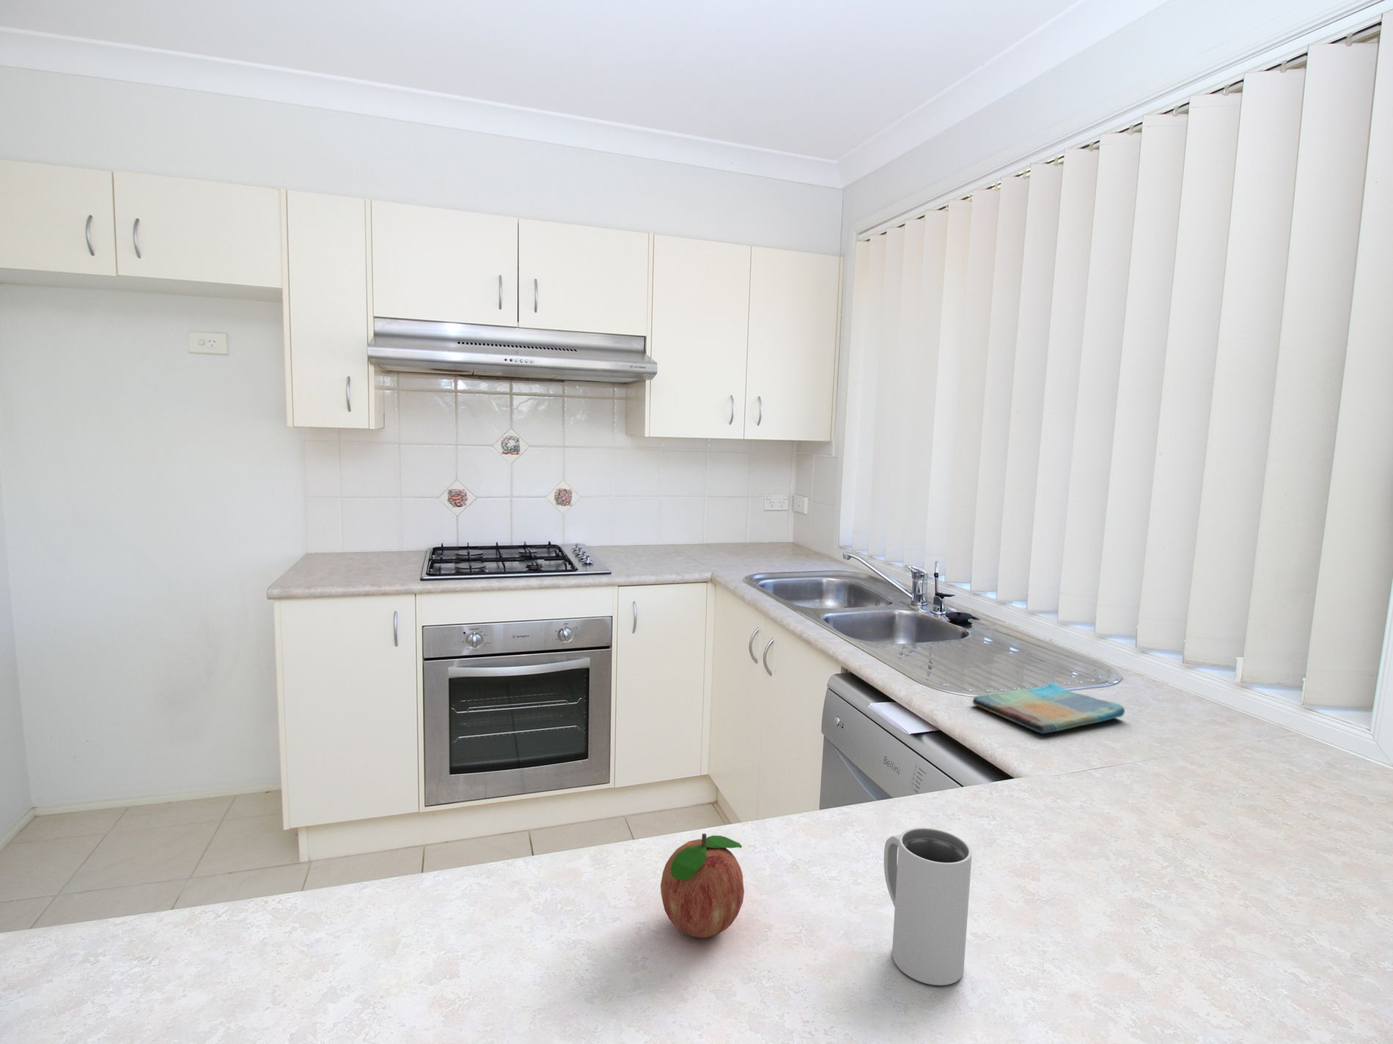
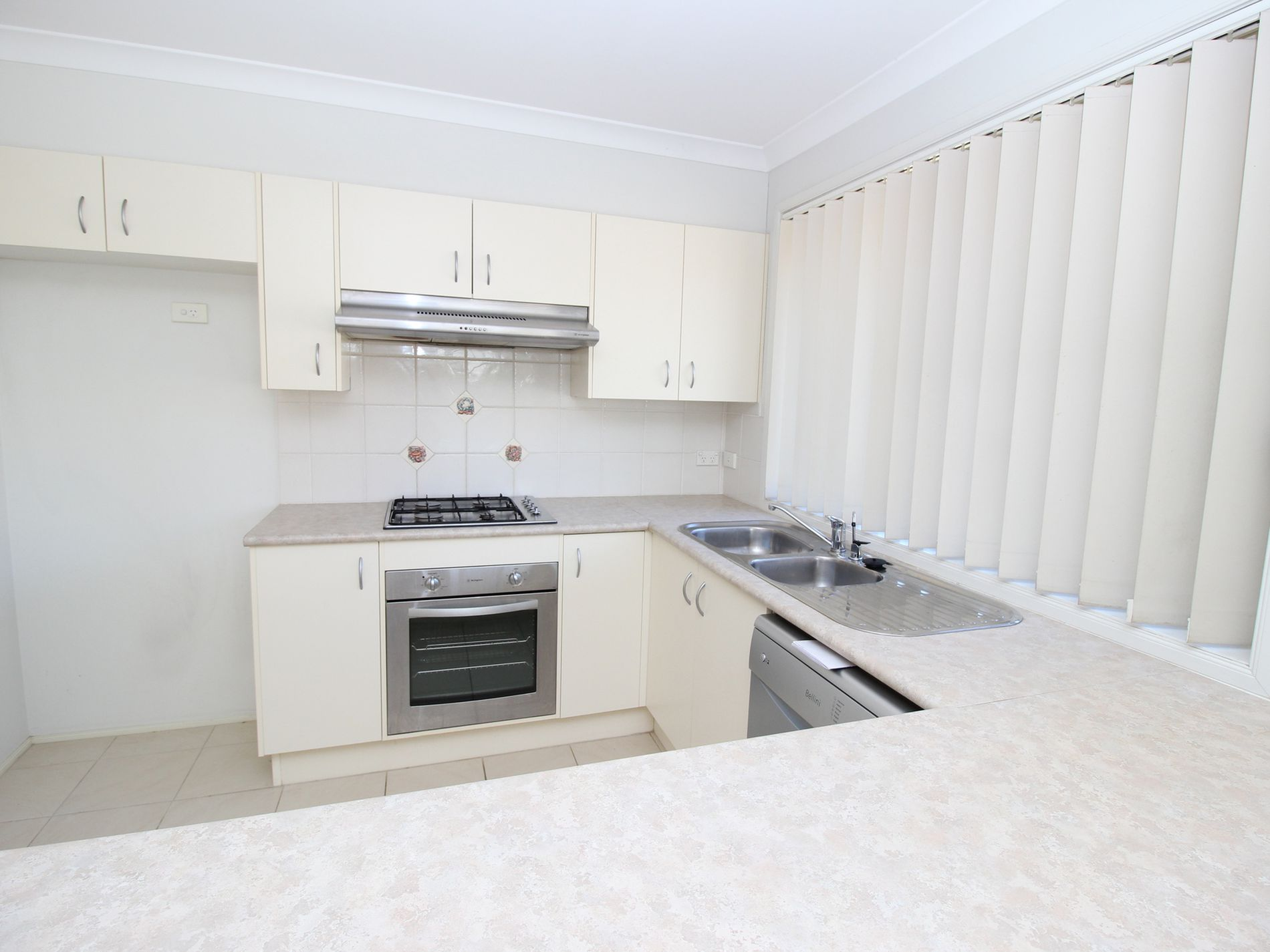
- mug [883,827,973,986]
- dish towel [972,681,1125,735]
- fruit [660,833,745,939]
